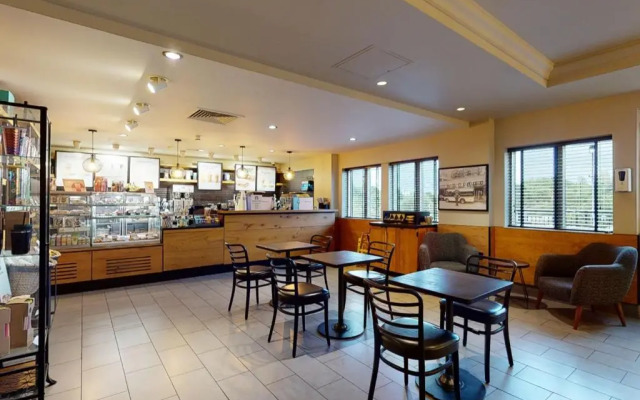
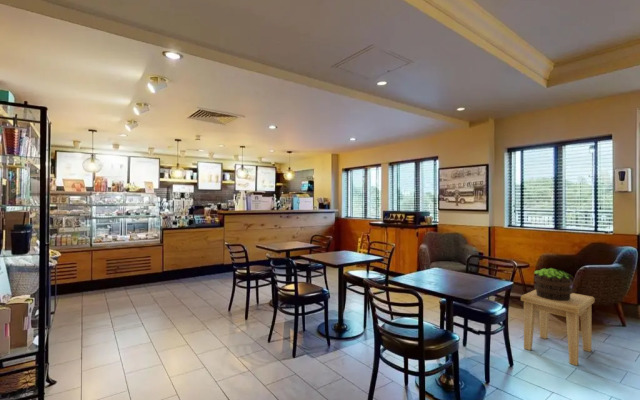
+ potted plant [533,267,574,301]
+ side table [520,289,596,367]
